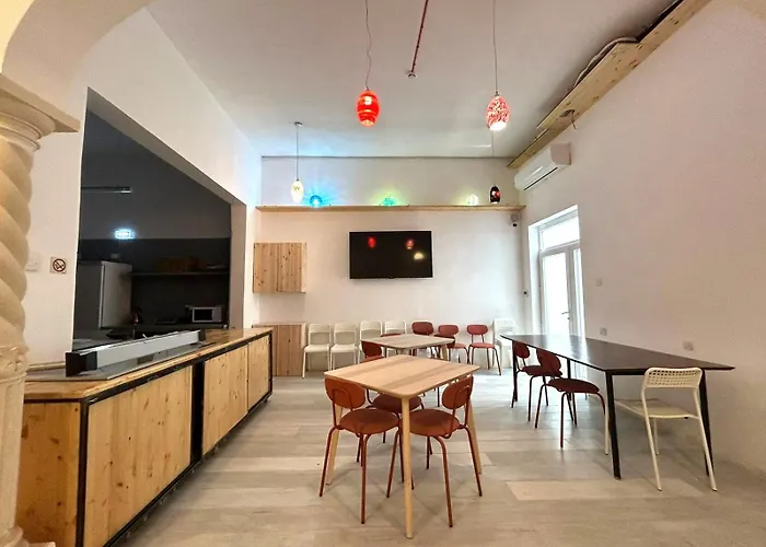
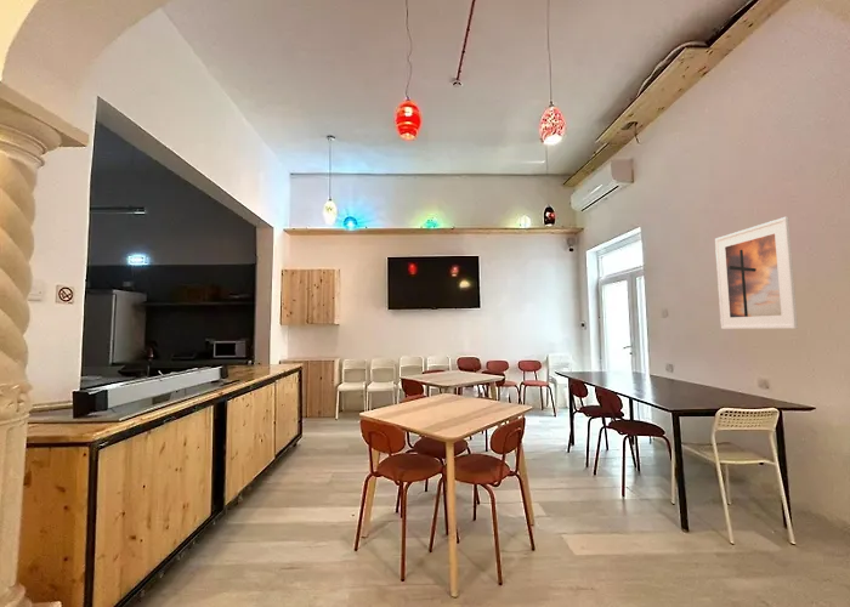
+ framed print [714,216,799,330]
